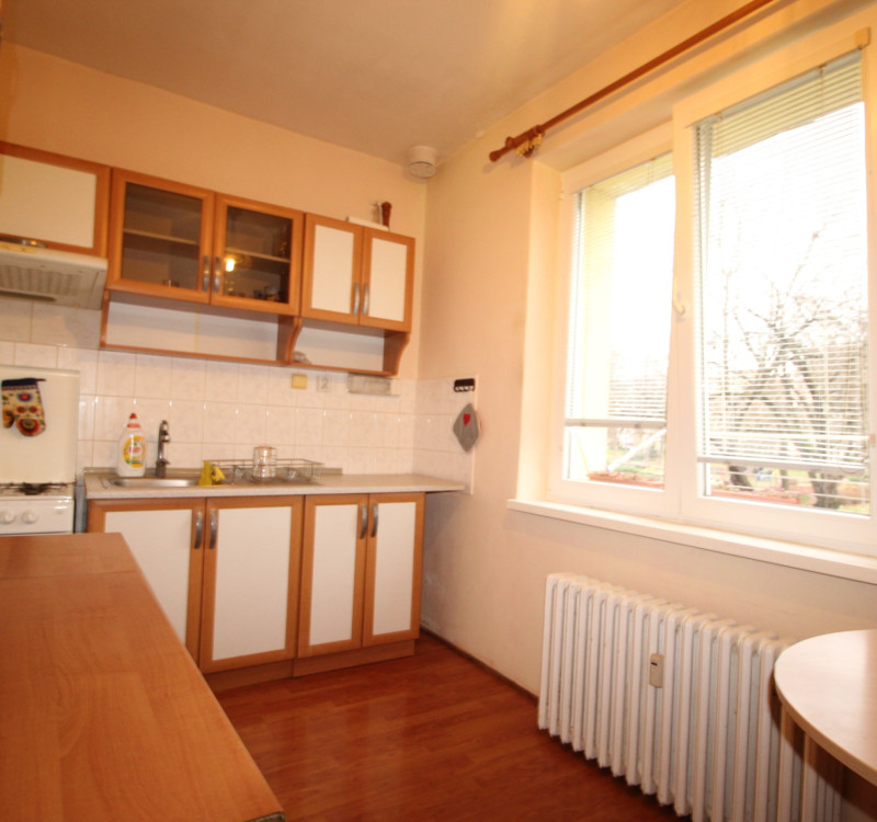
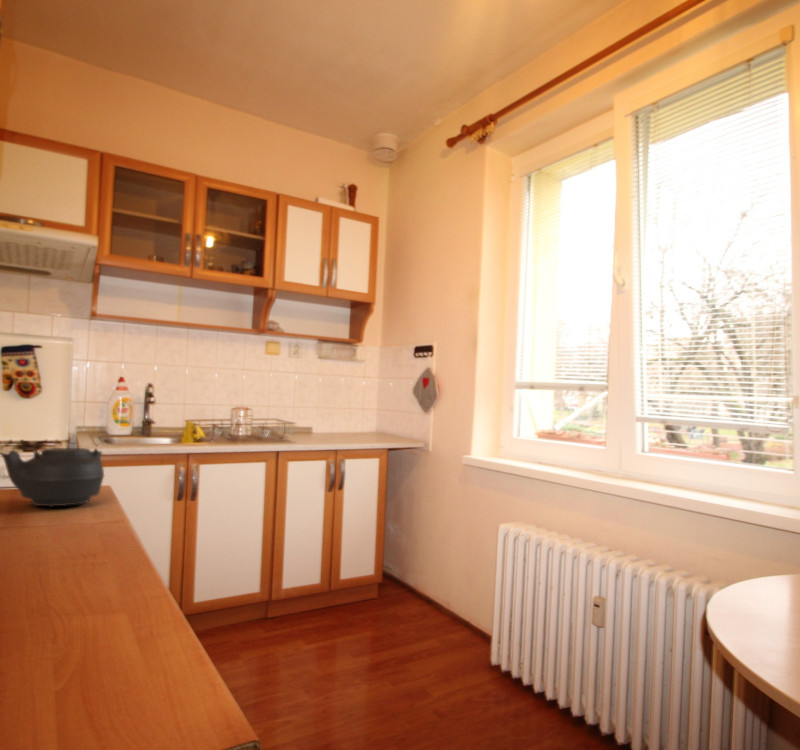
+ teapot [0,447,105,508]
